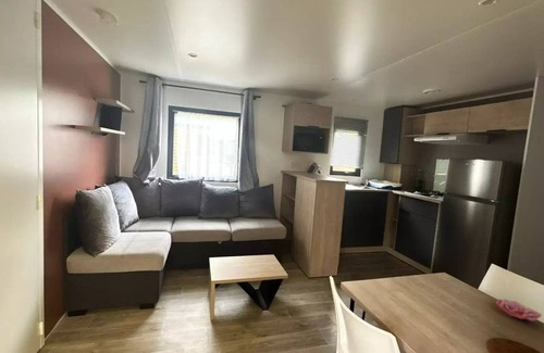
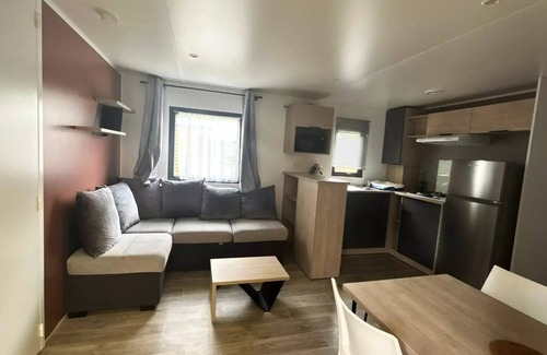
- flower [495,298,543,322]
